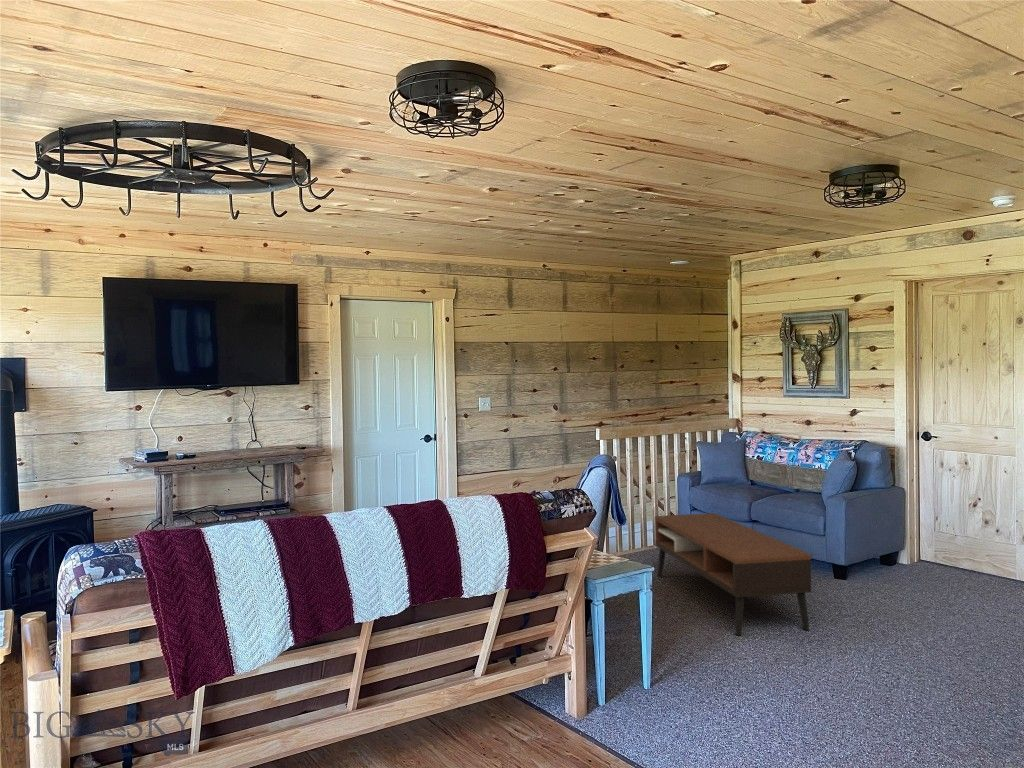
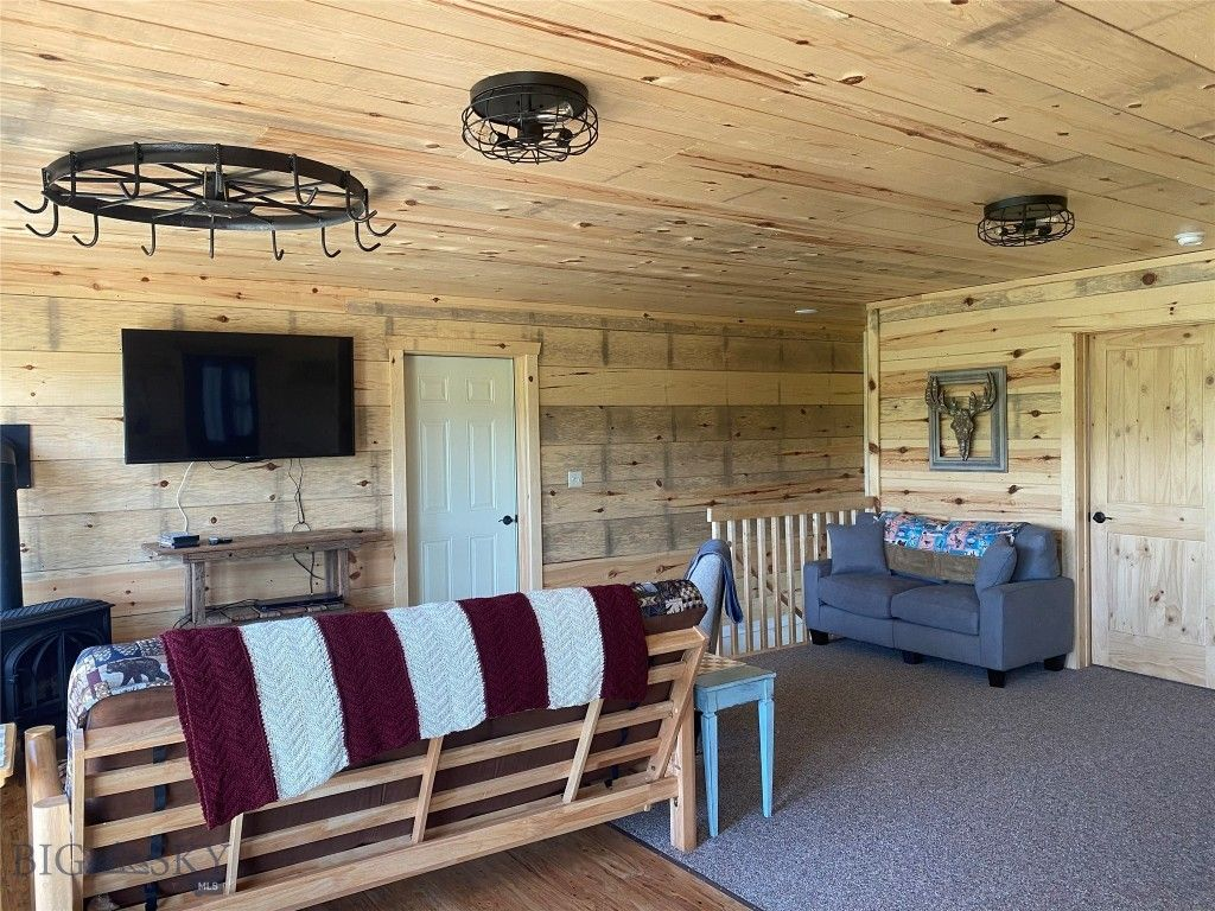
- coffee table [654,512,812,636]
